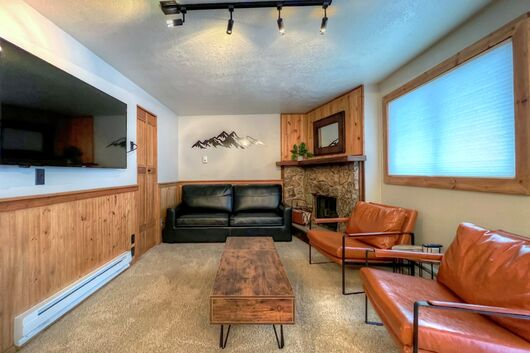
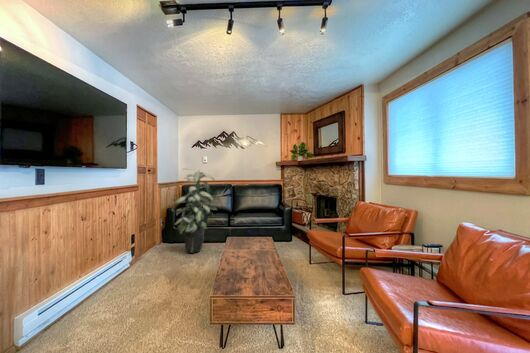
+ indoor plant [171,167,218,254]
